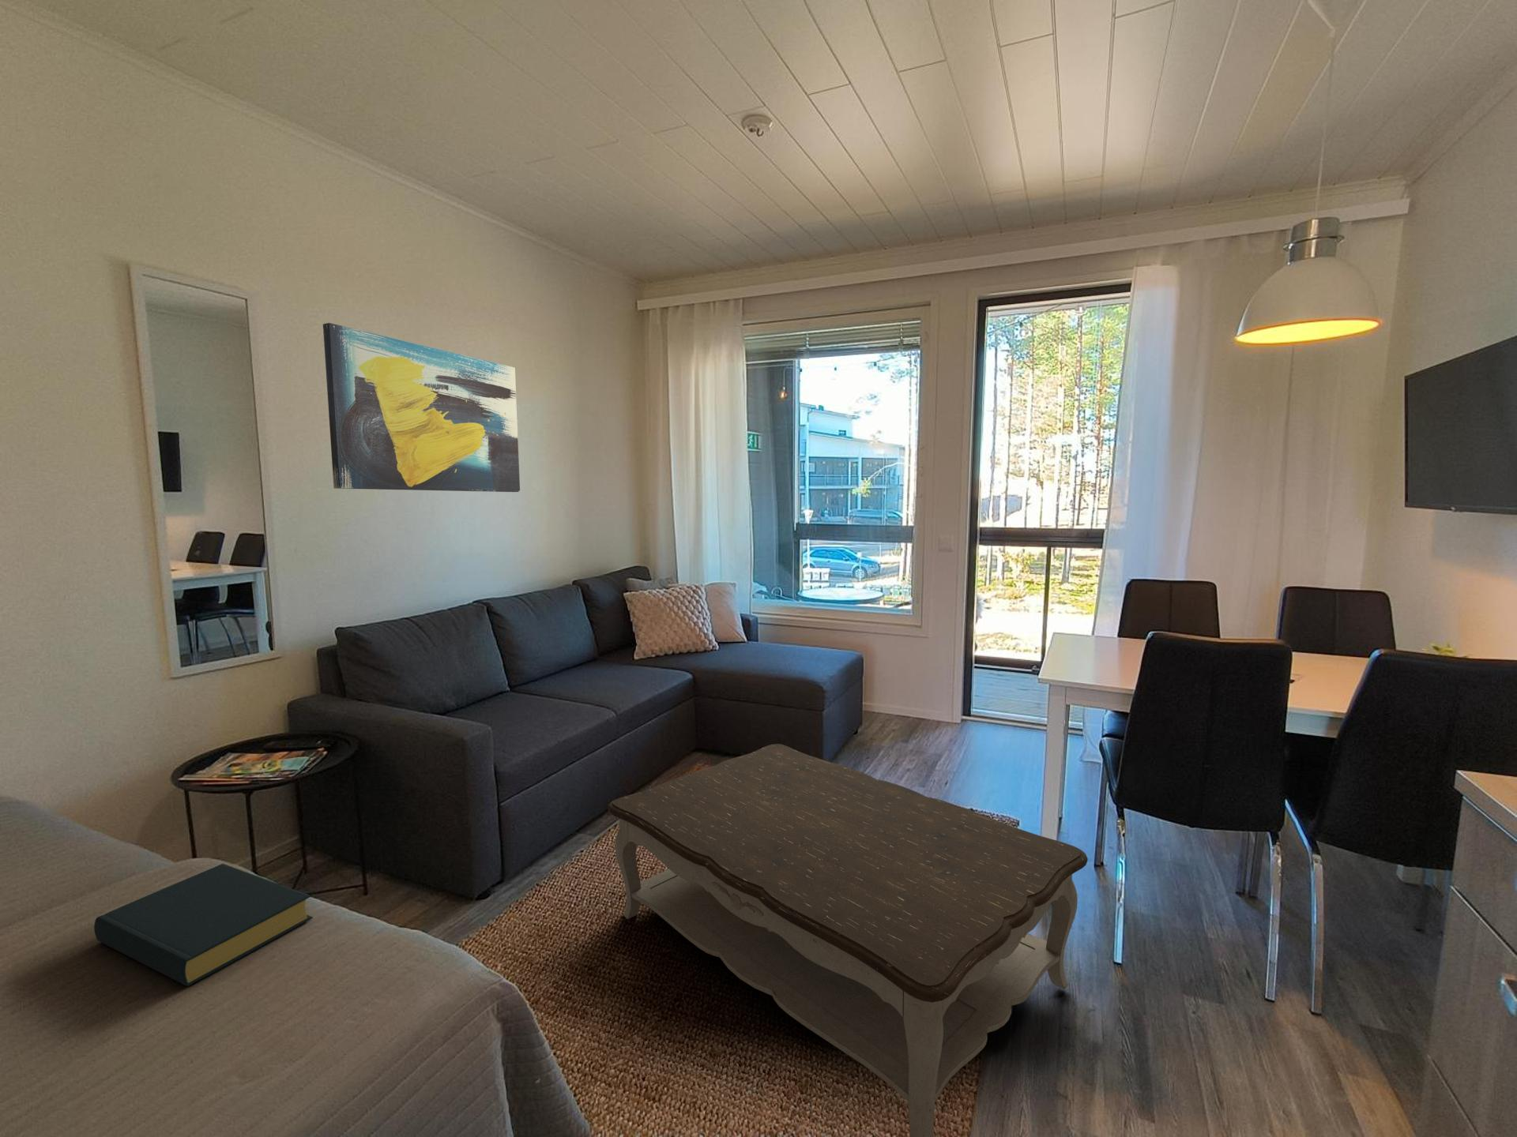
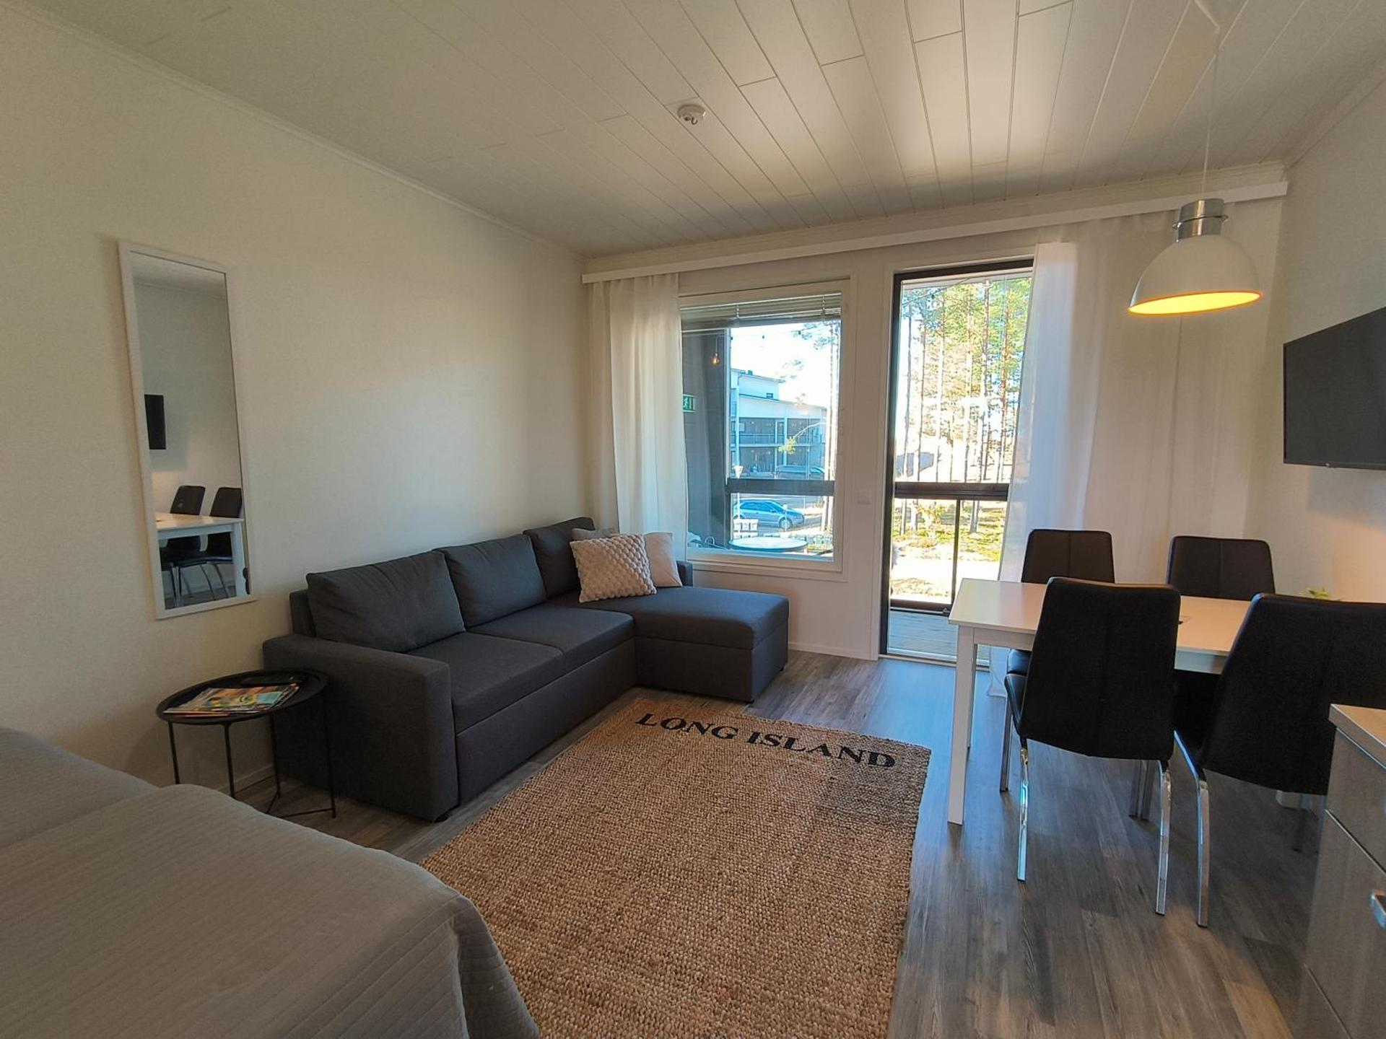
- coffee table [607,743,1088,1137]
- wall art [323,322,521,493]
- hardback book [93,863,314,987]
